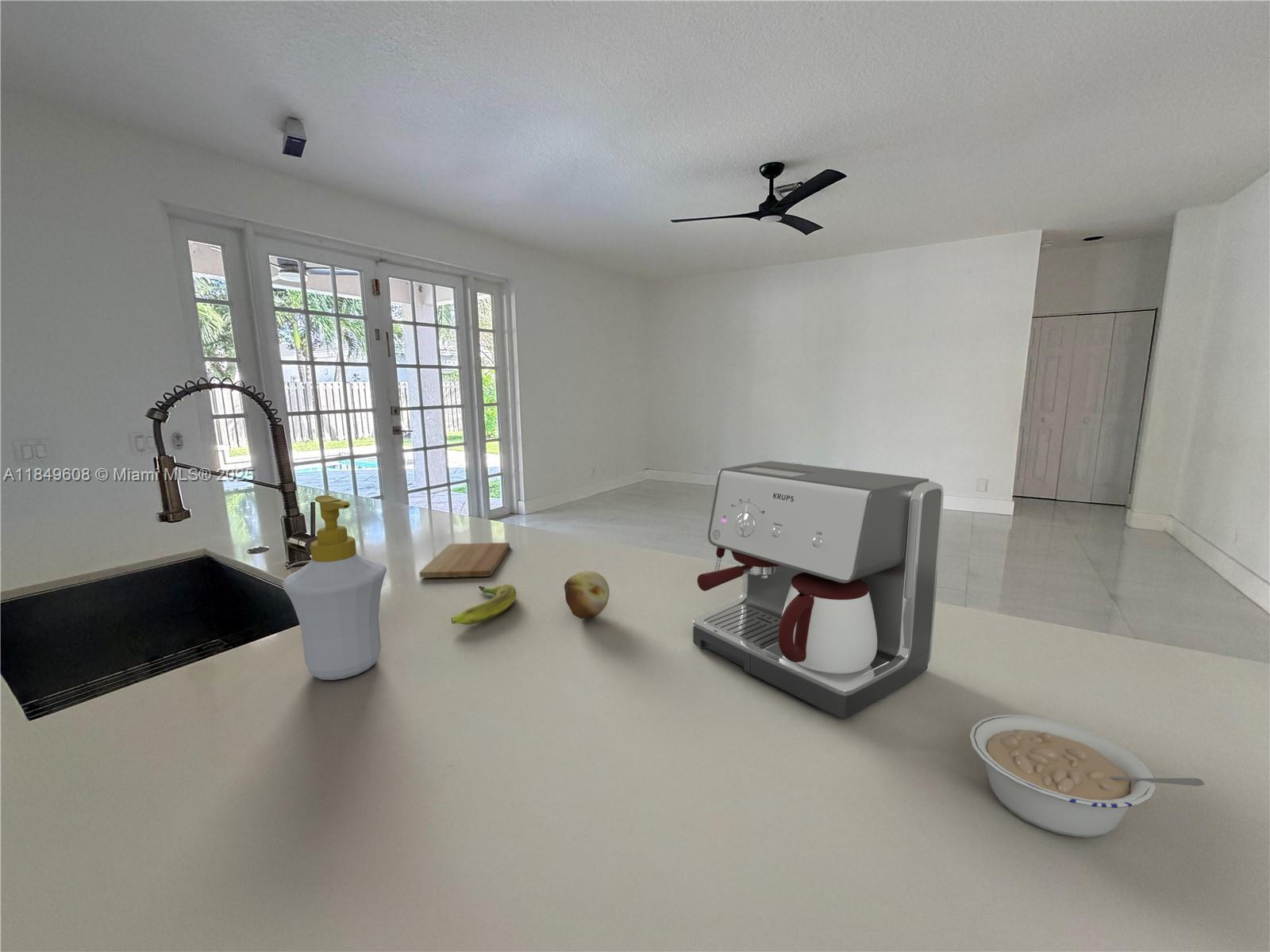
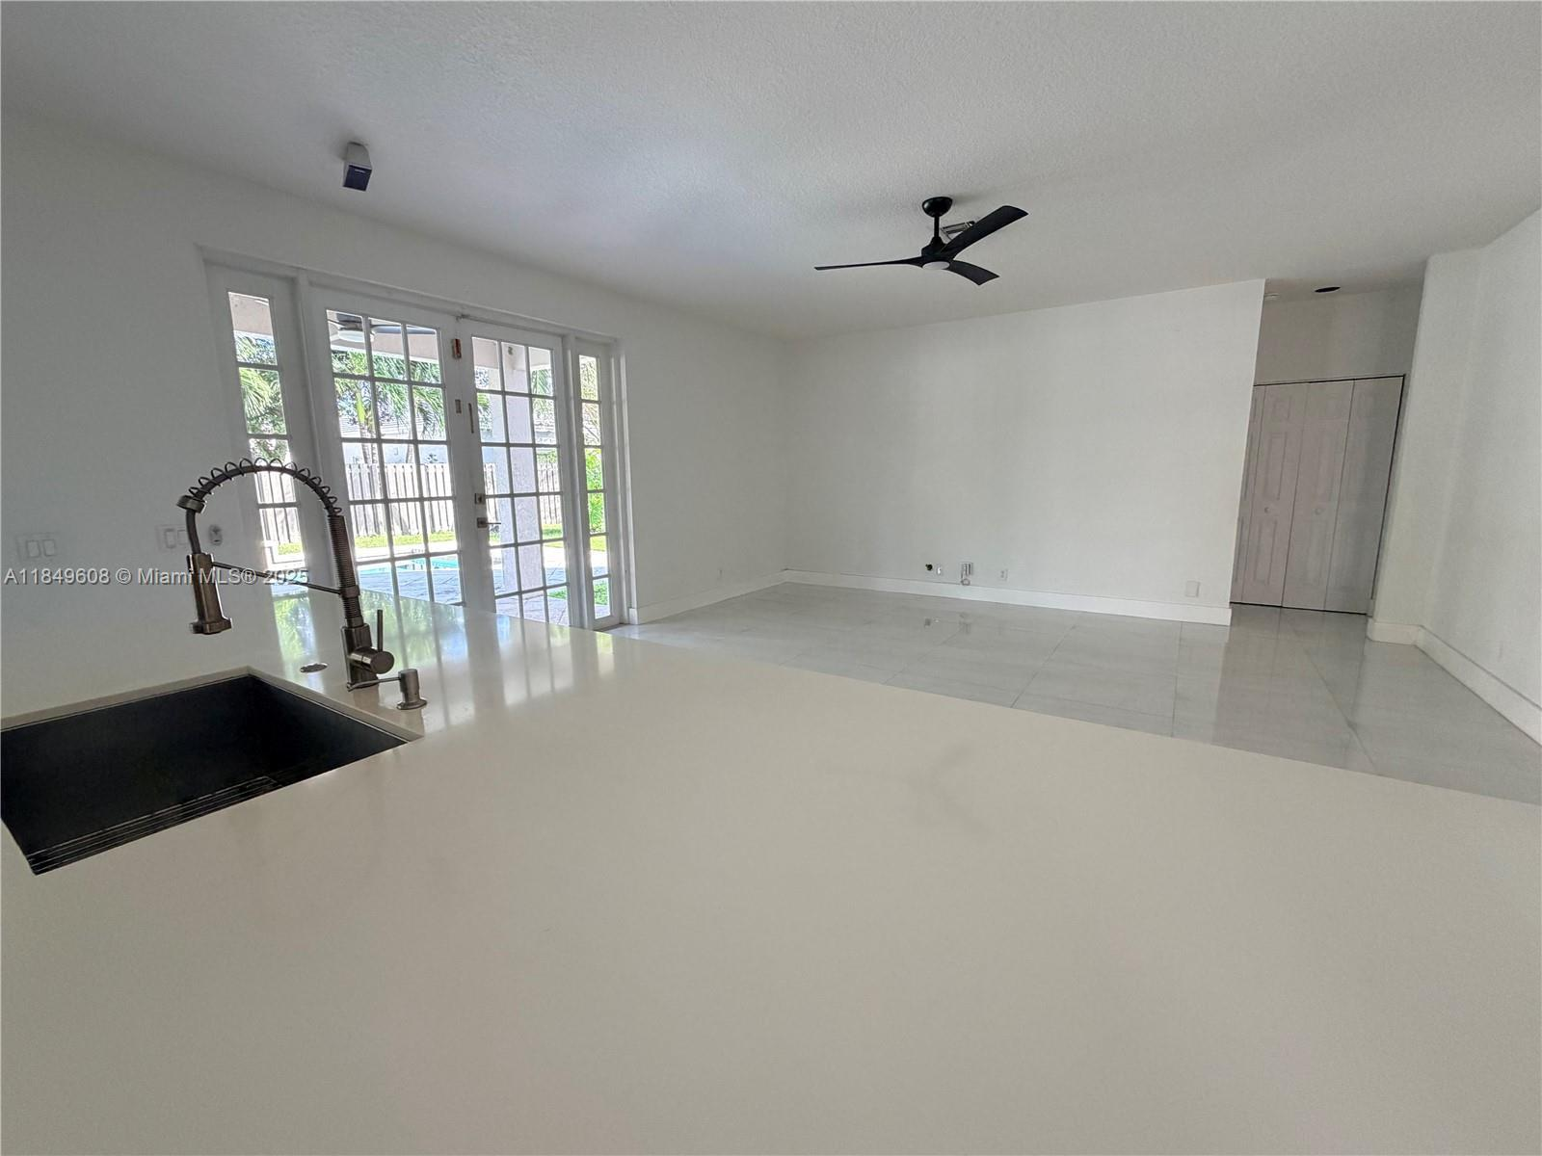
- legume [968,714,1205,839]
- coffee maker [692,460,945,720]
- soap bottle [282,494,387,681]
- banana [451,583,517,625]
- cutting board [418,542,510,578]
- fruit [564,570,610,620]
